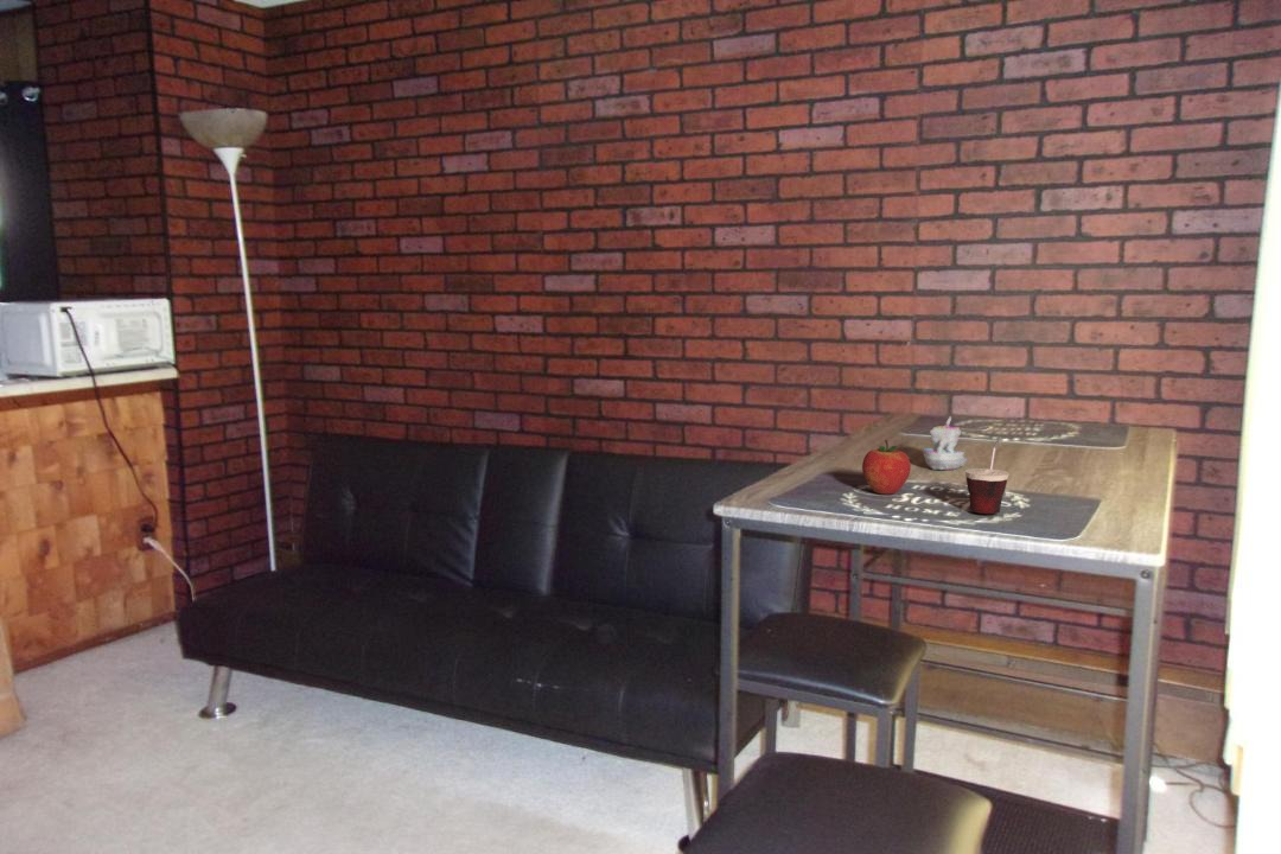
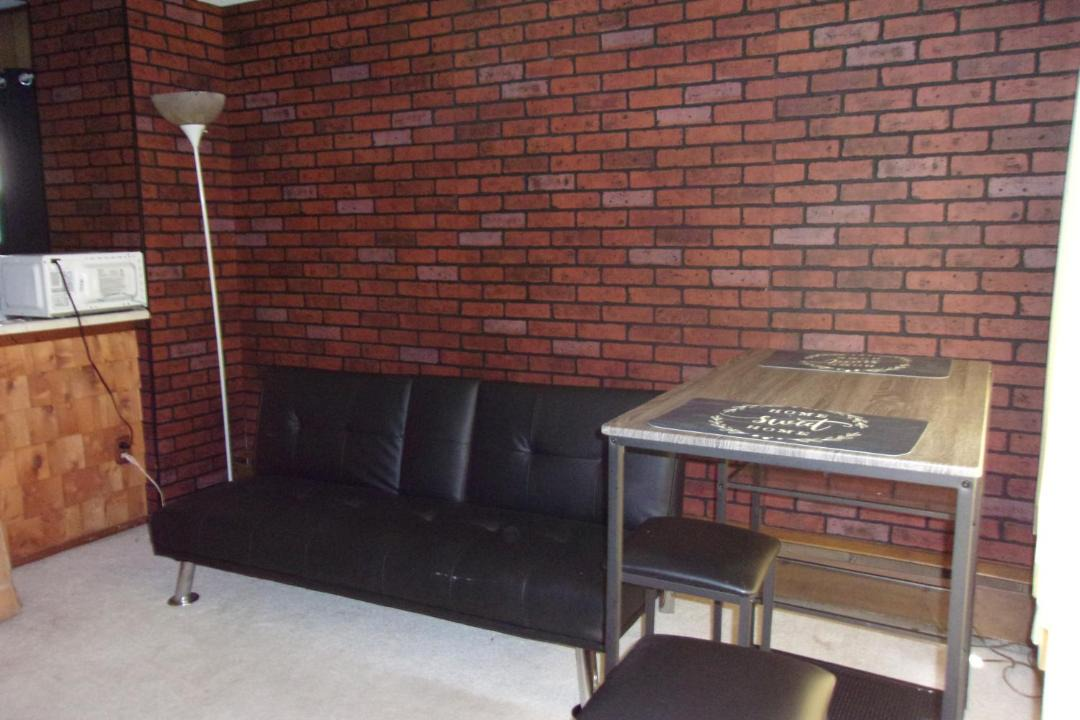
- candle [923,416,969,471]
- cup [964,435,1011,515]
- apple [861,439,912,496]
